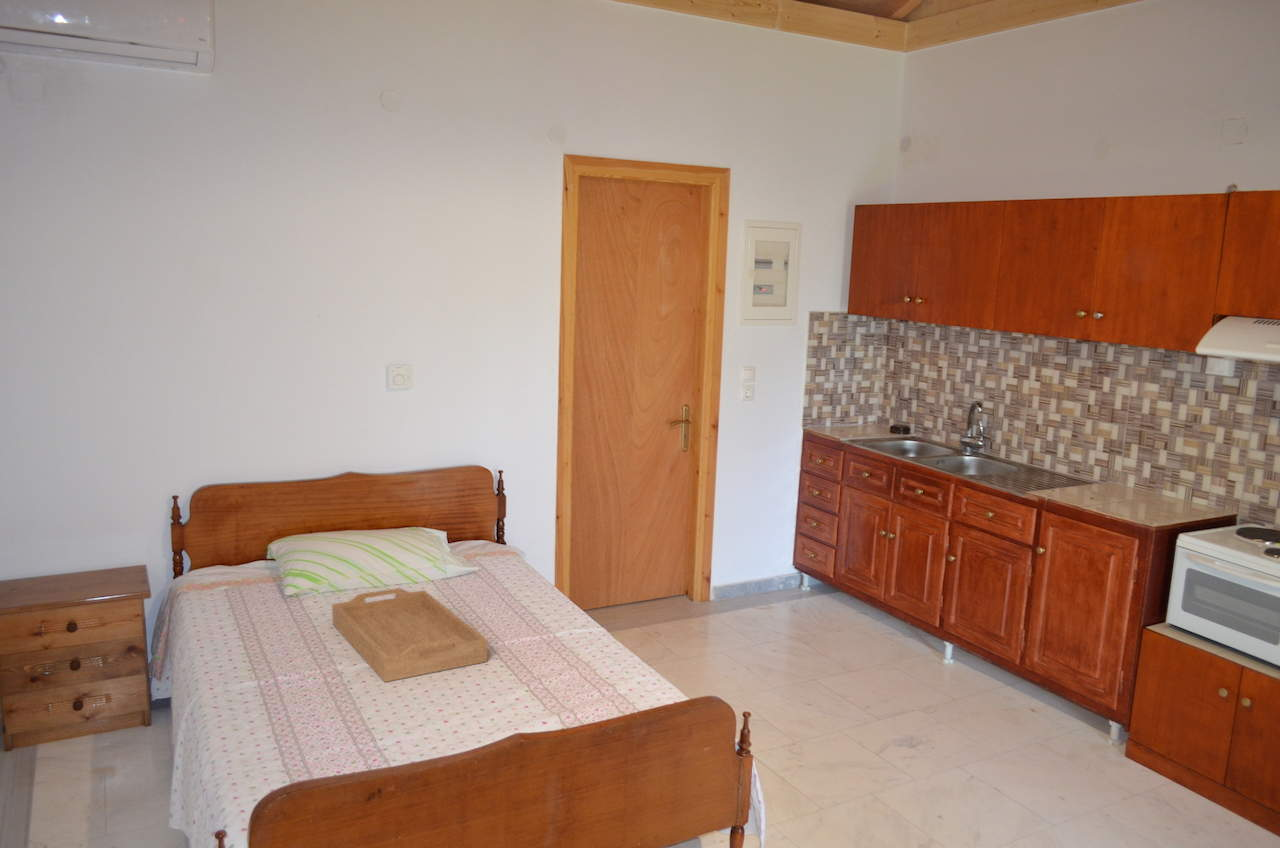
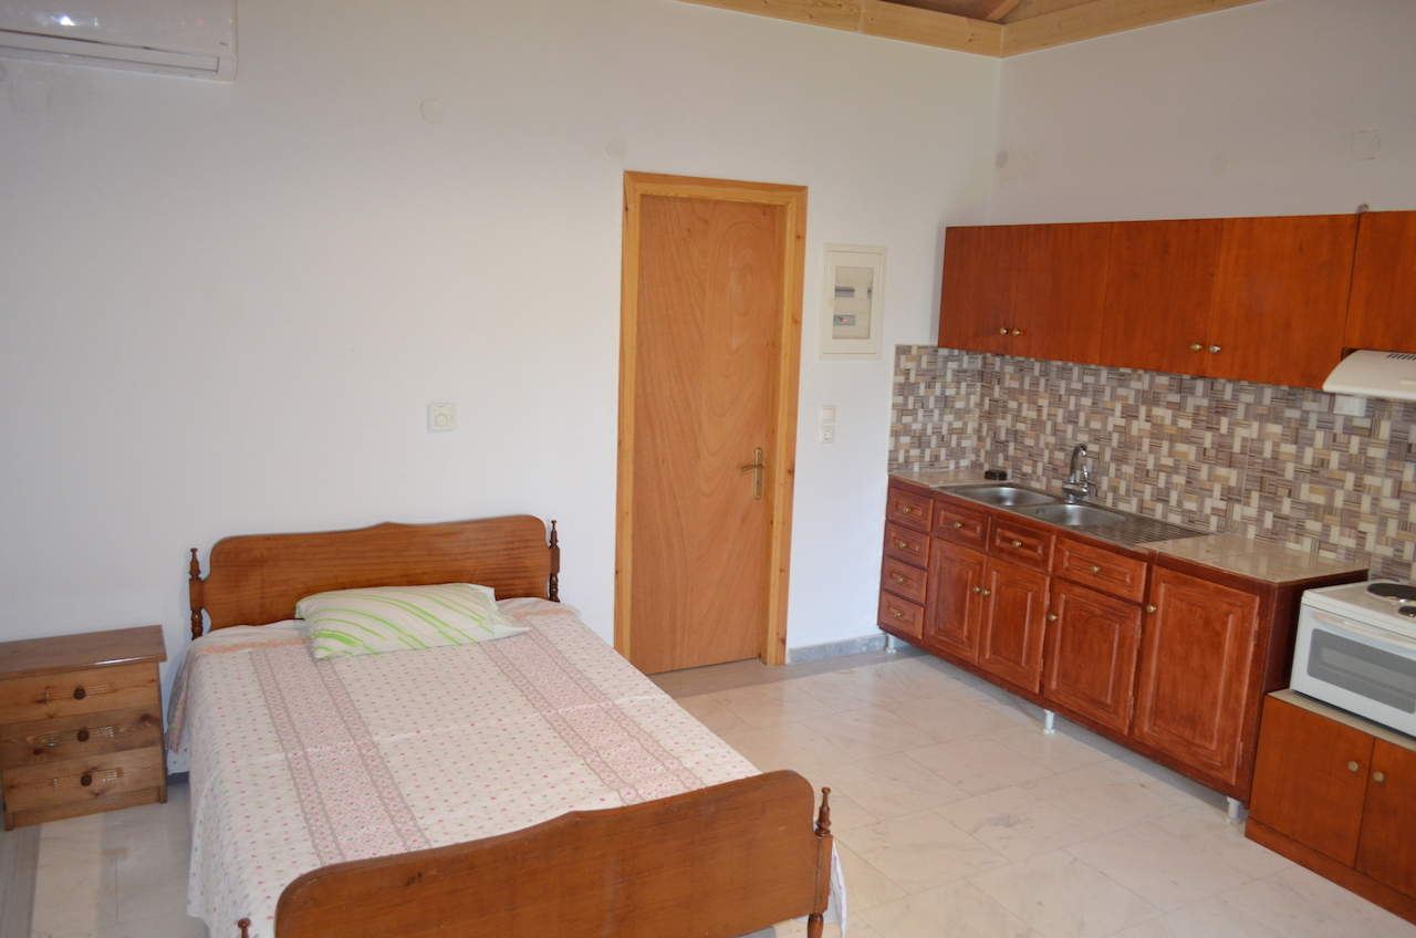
- serving tray [331,587,488,683]
